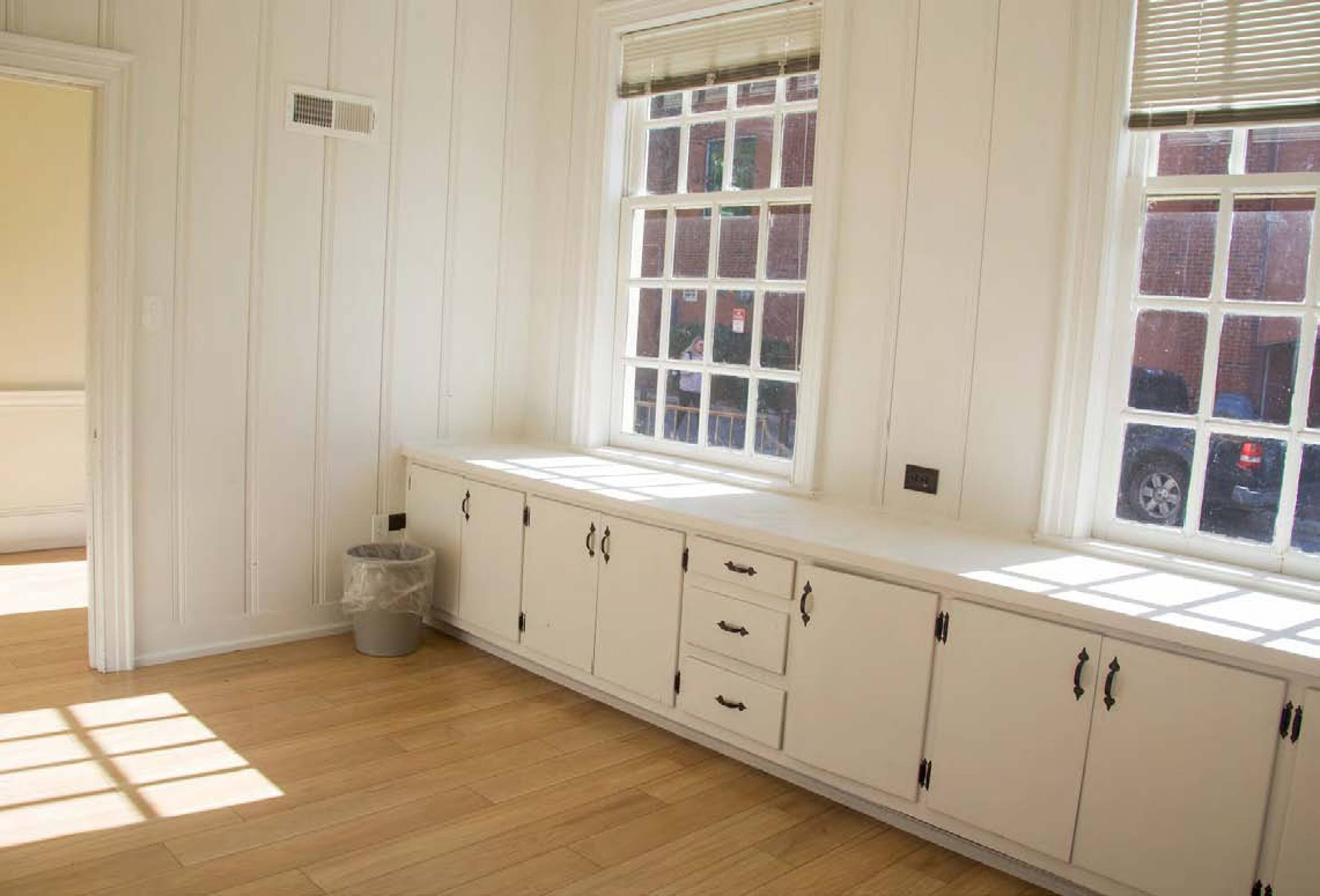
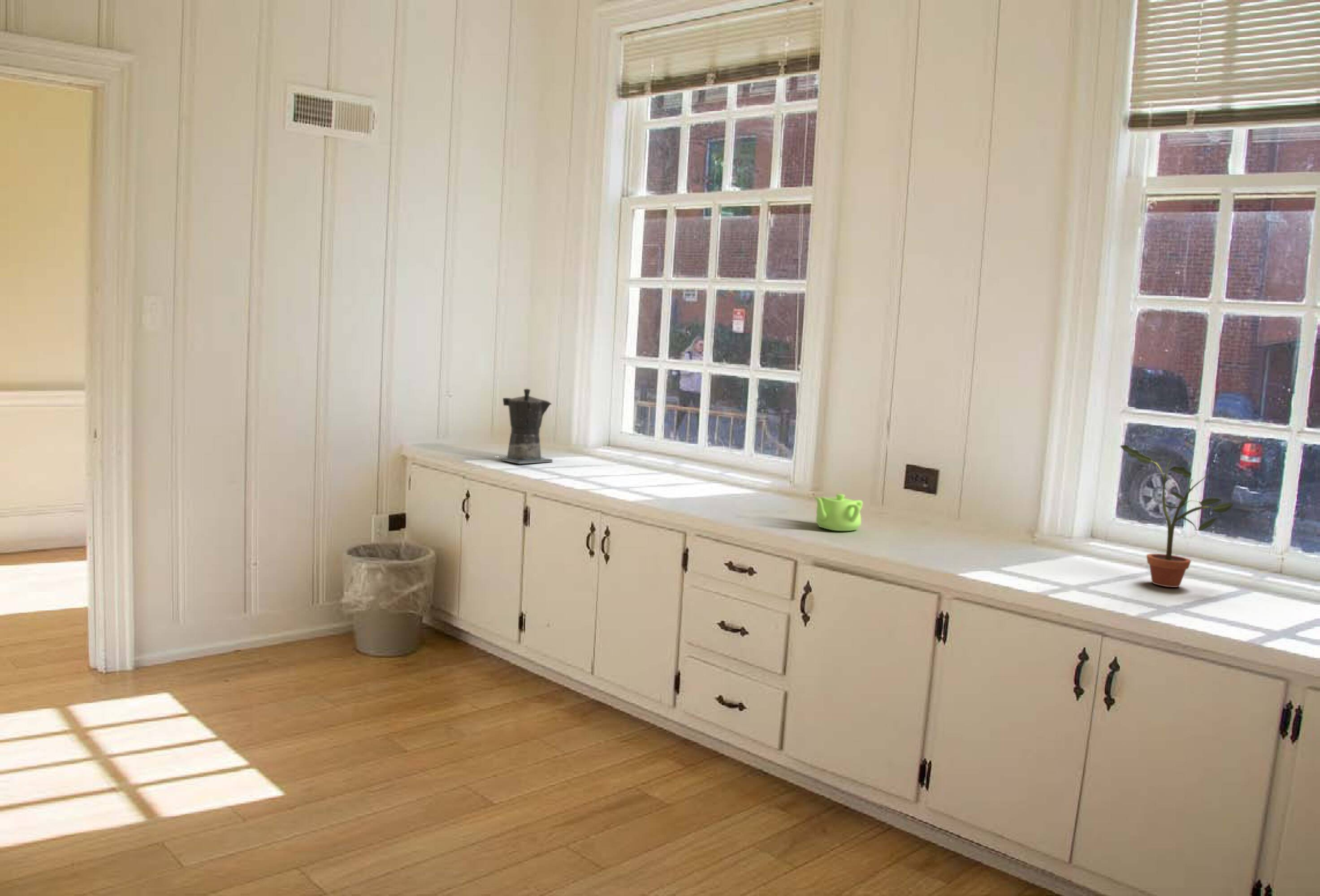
+ teapot [814,493,863,531]
+ coffee maker [499,388,553,465]
+ potted plant [1120,444,1234,588]
